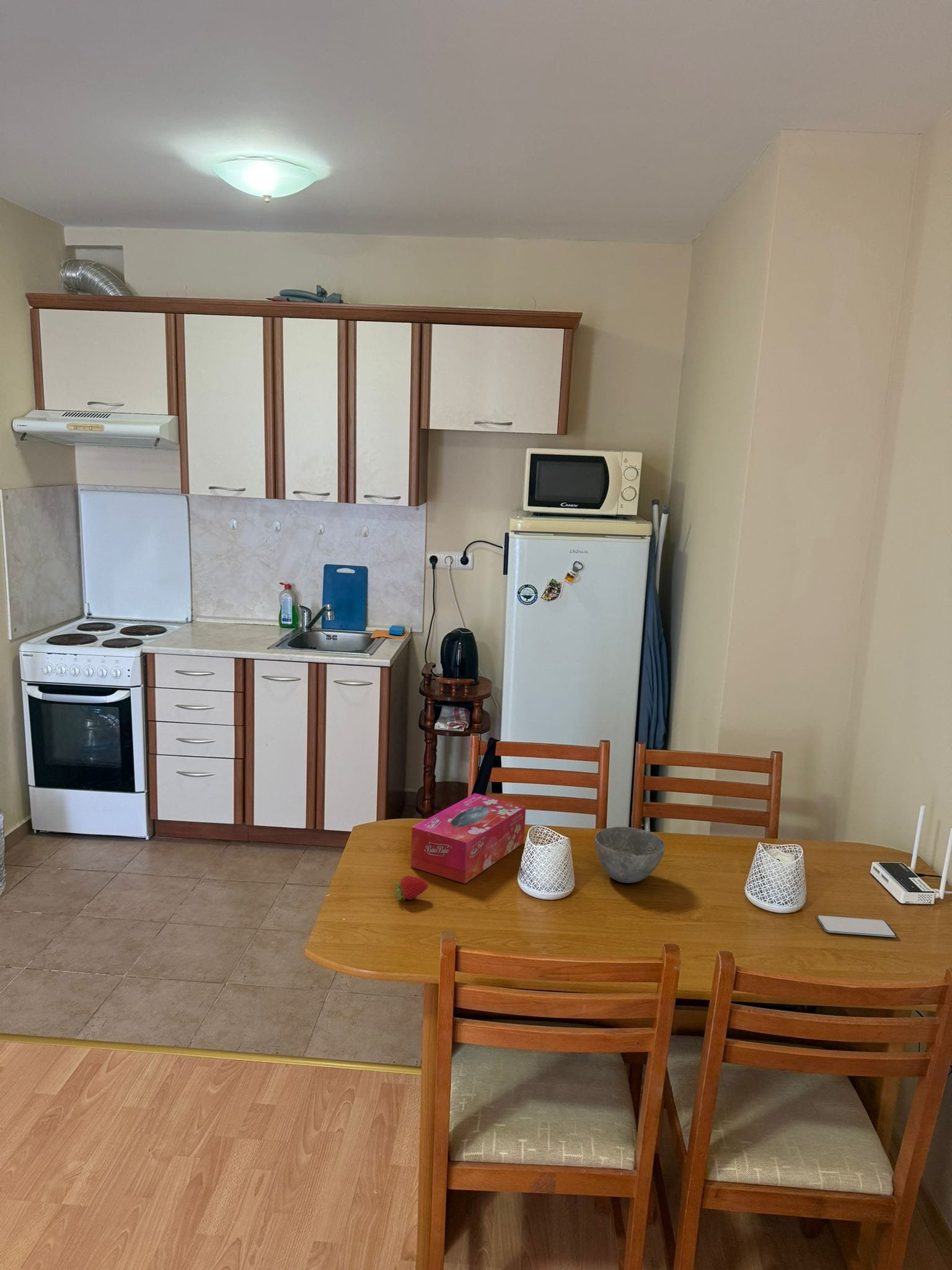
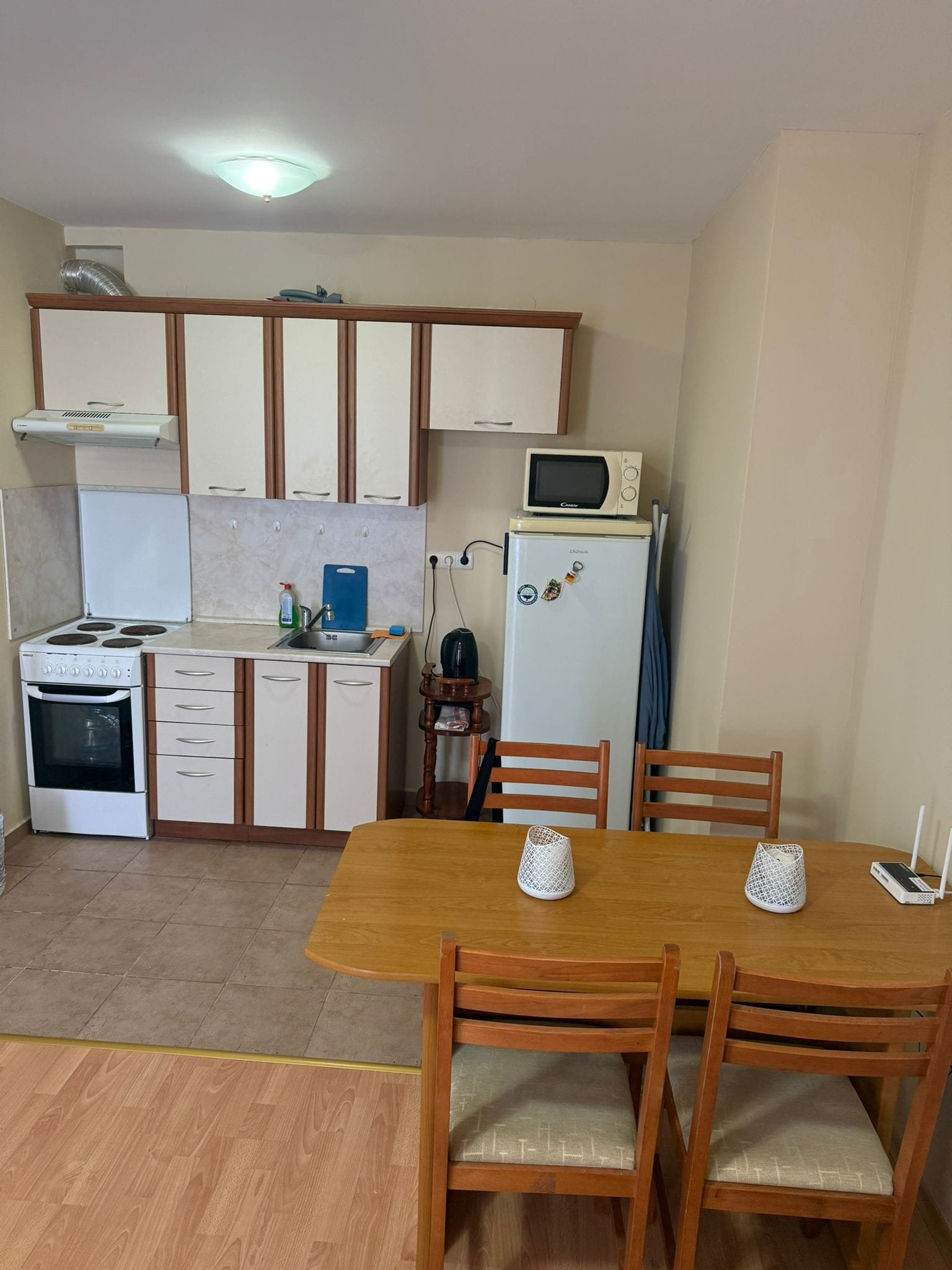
- bowl [594,826,666,884]
- smartphone [816,915,897,938]
- fruit [393,876,429,902]
- tissue box [410,793,526,884]
